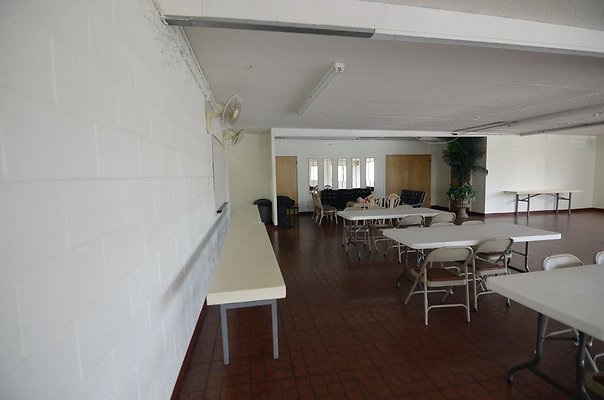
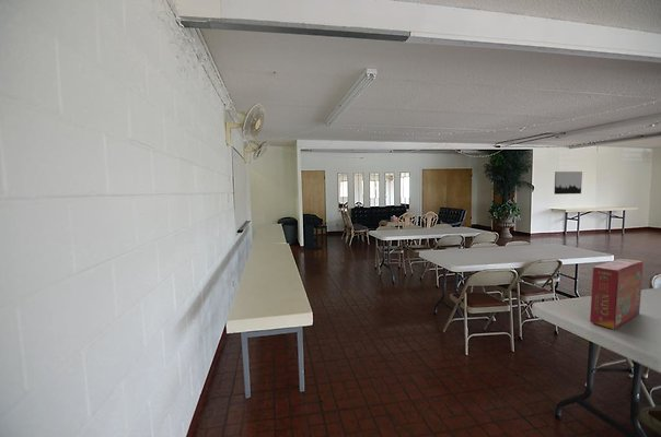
+ wall art [554,170,583,196]
+ board game [589,258,645,330]
